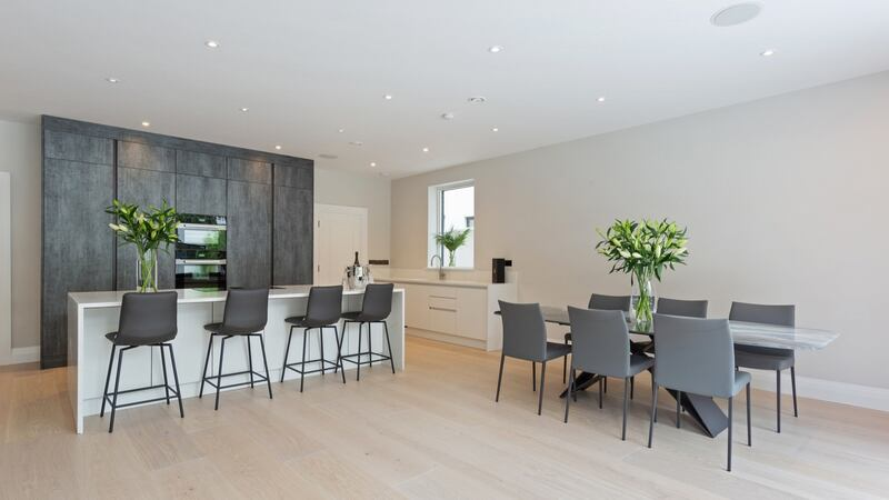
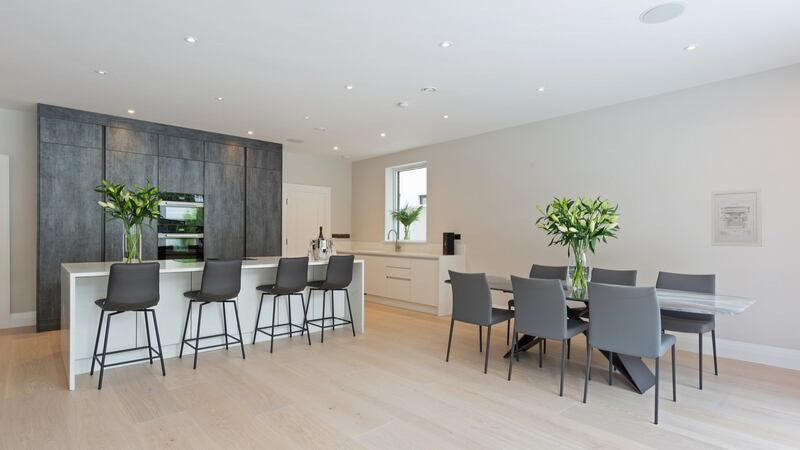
+ wall art [710,188,763,248]
